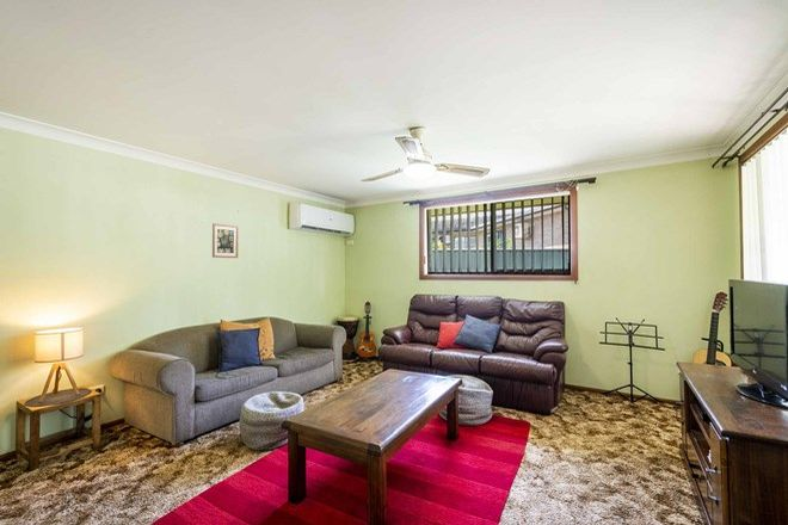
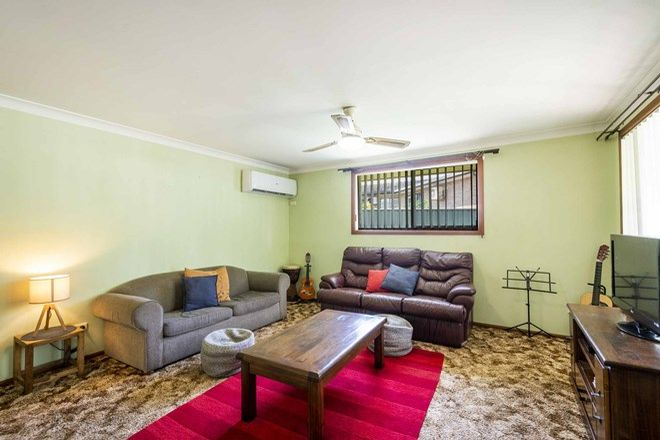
- wall art [211,222,240,259]
